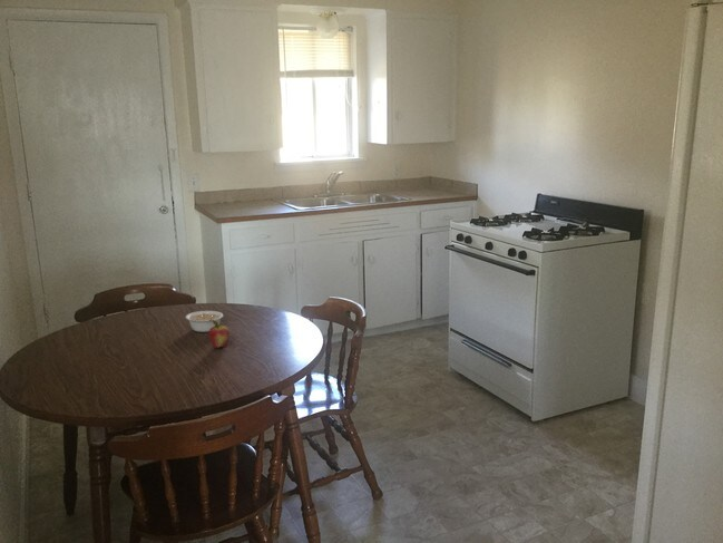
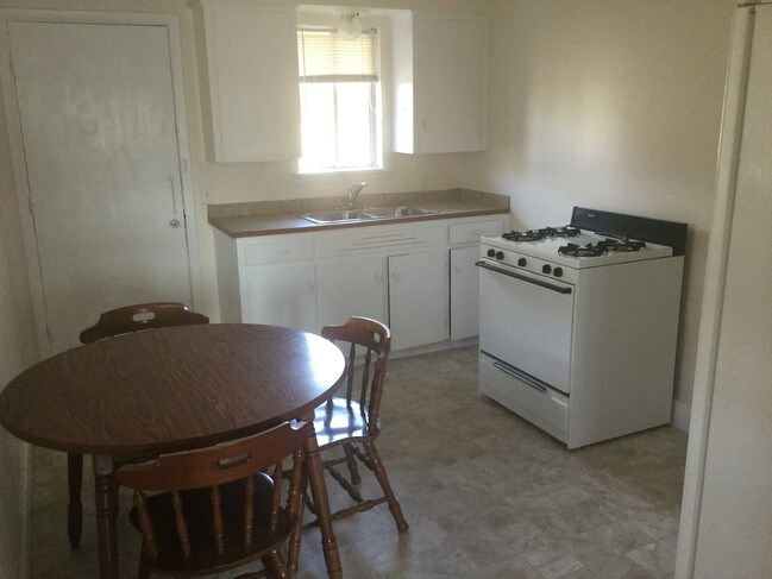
- legume [185,310,224,333]
- fruit [207,320,231,349]
